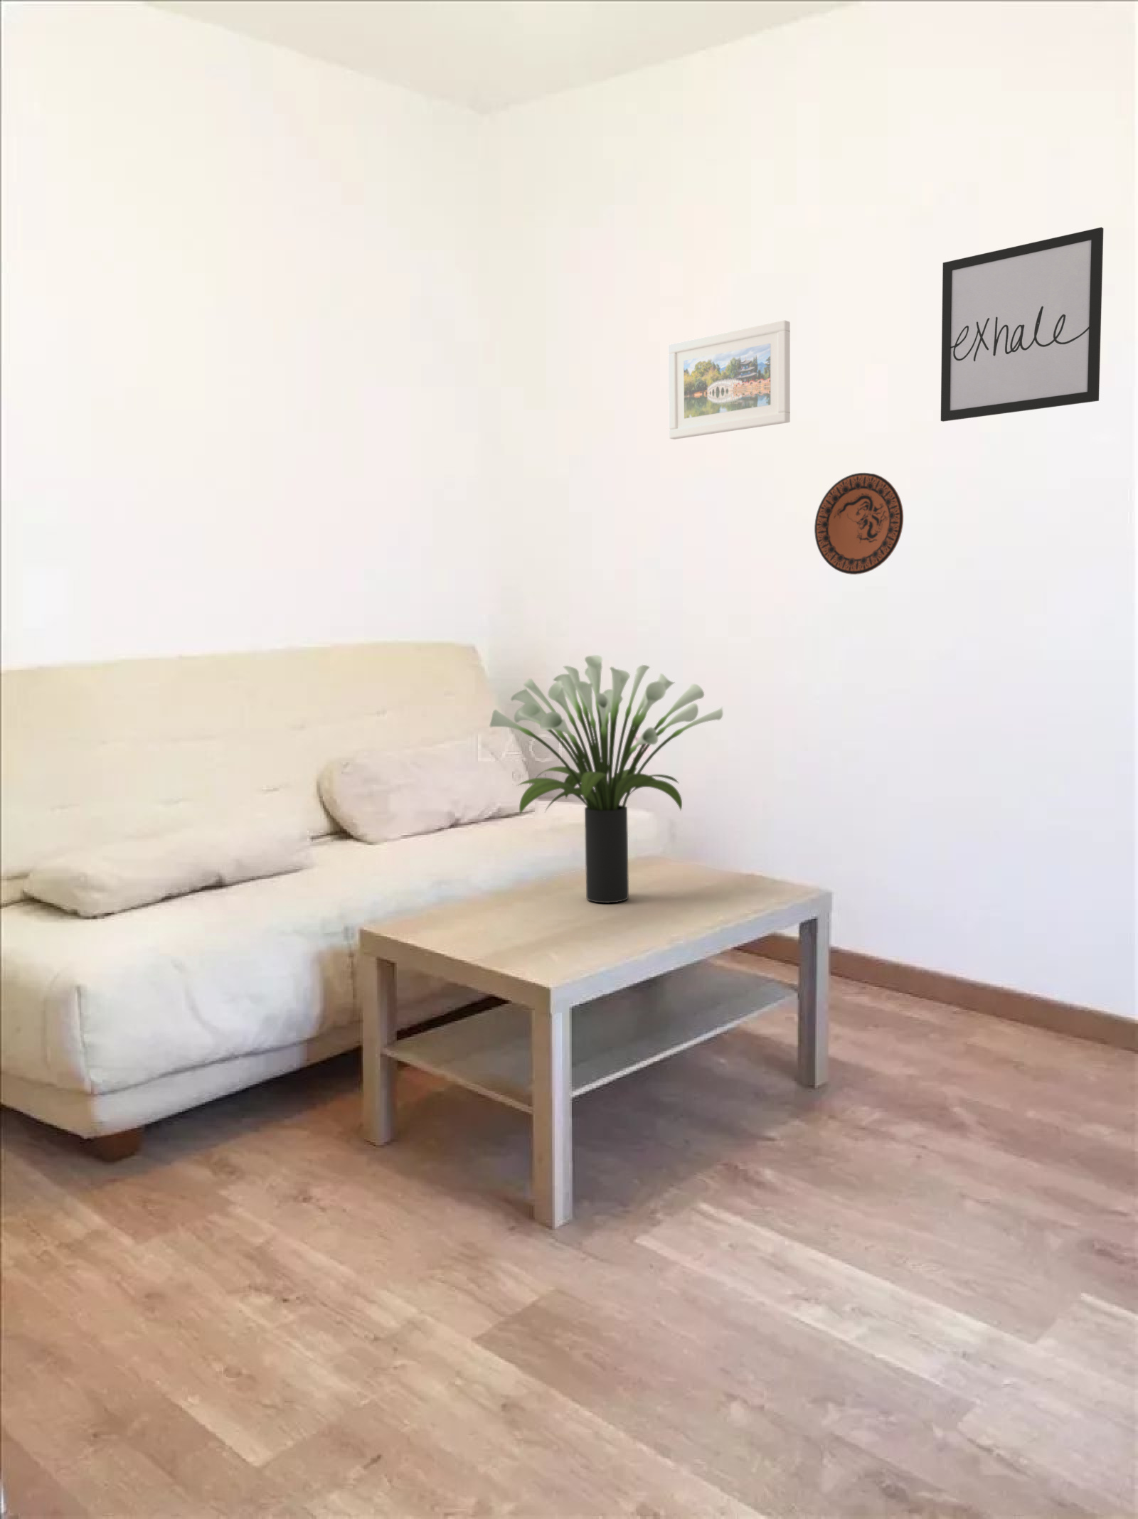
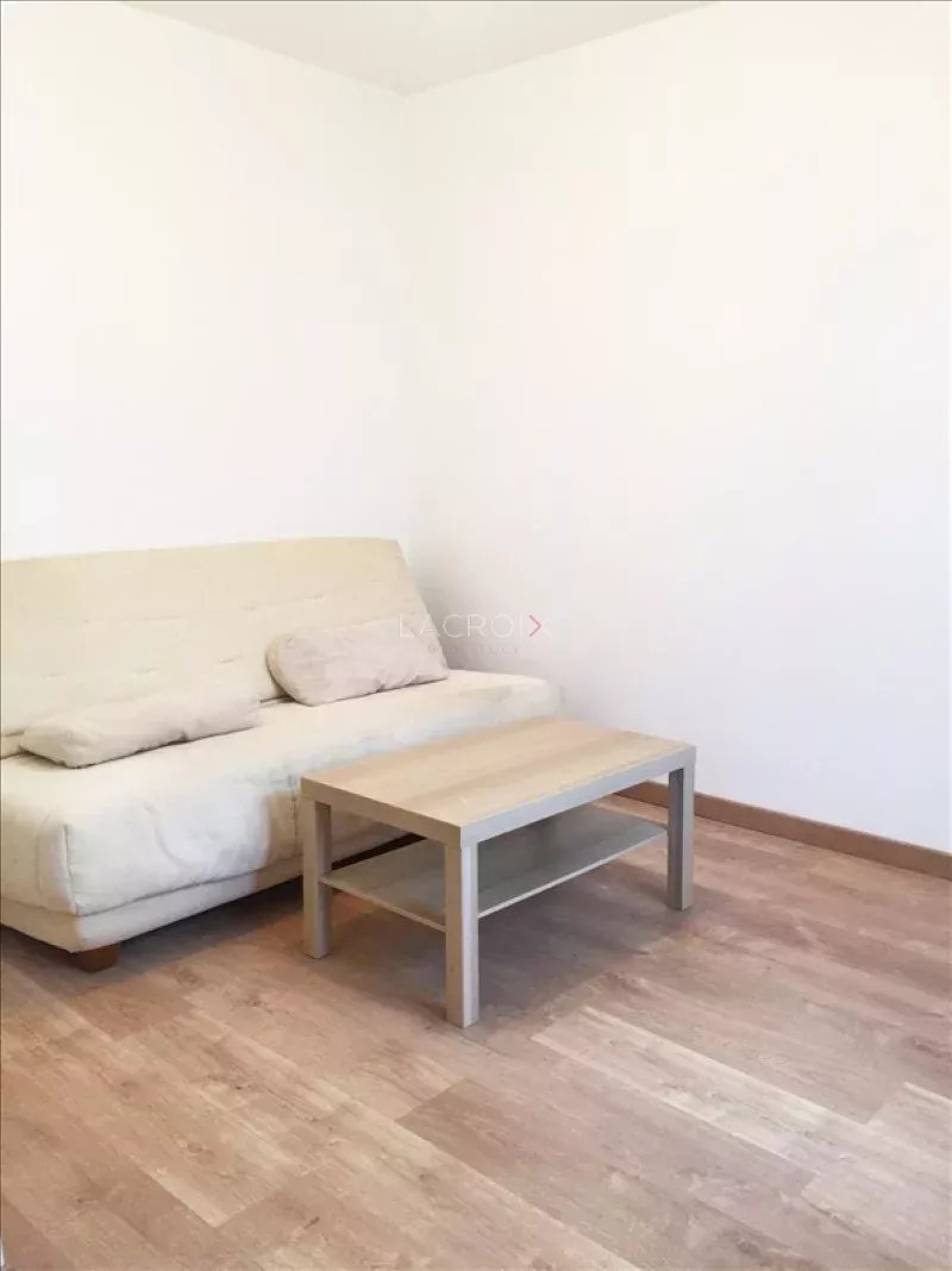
- wall art [941,226,1105,422]
- decorative plate [814,472,904,575]
- potted plant [489,654,723,904]
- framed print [668,319,791,440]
